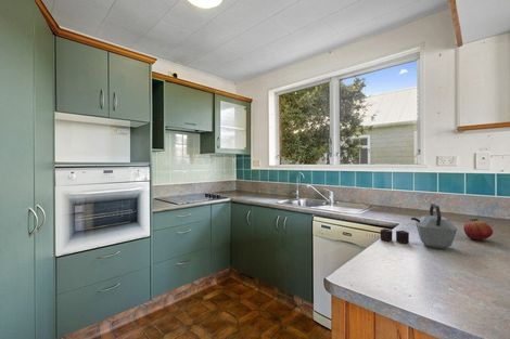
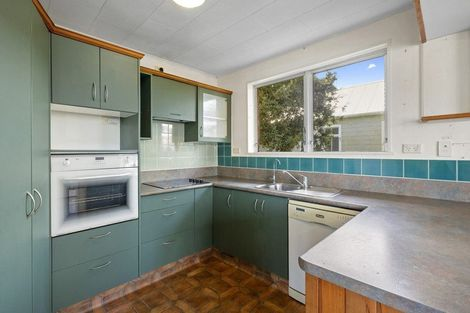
- fruit [462,218,494,242]
- kettle [380,203,458,249]
